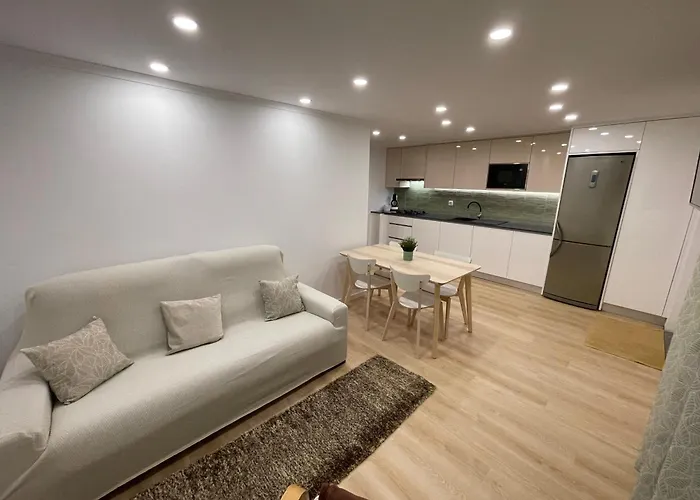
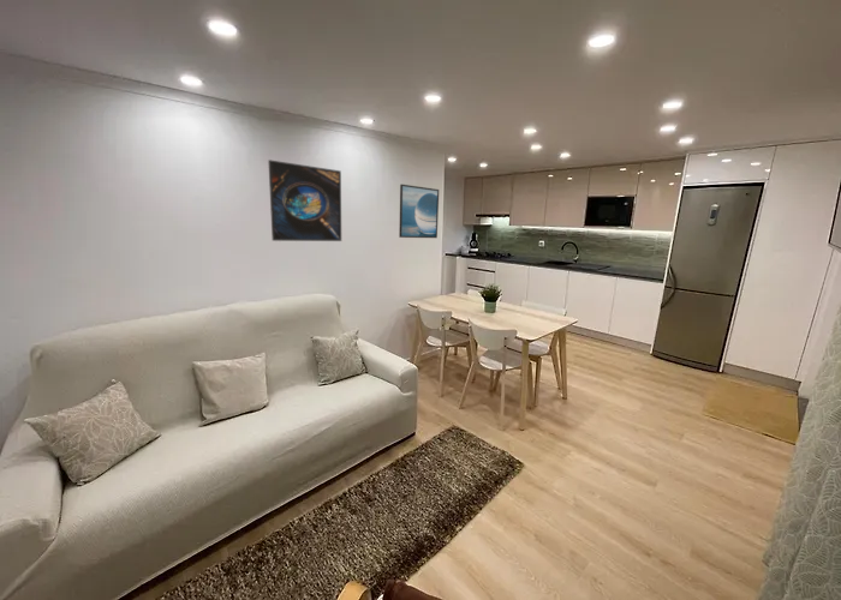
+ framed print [398,184,440,239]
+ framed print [267,158,342,242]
